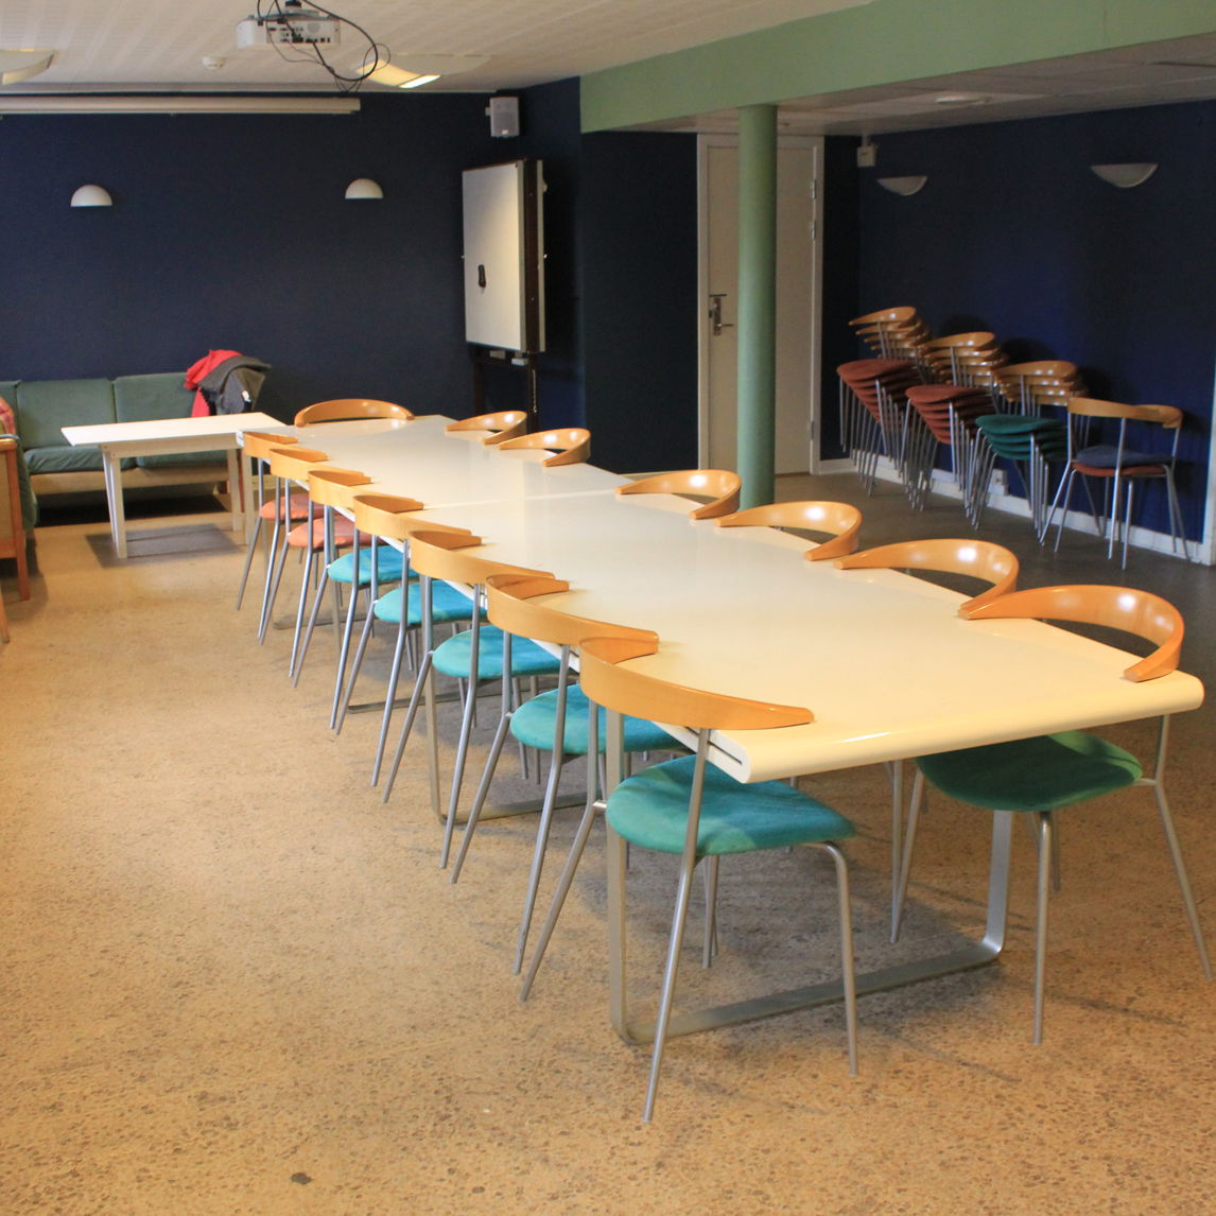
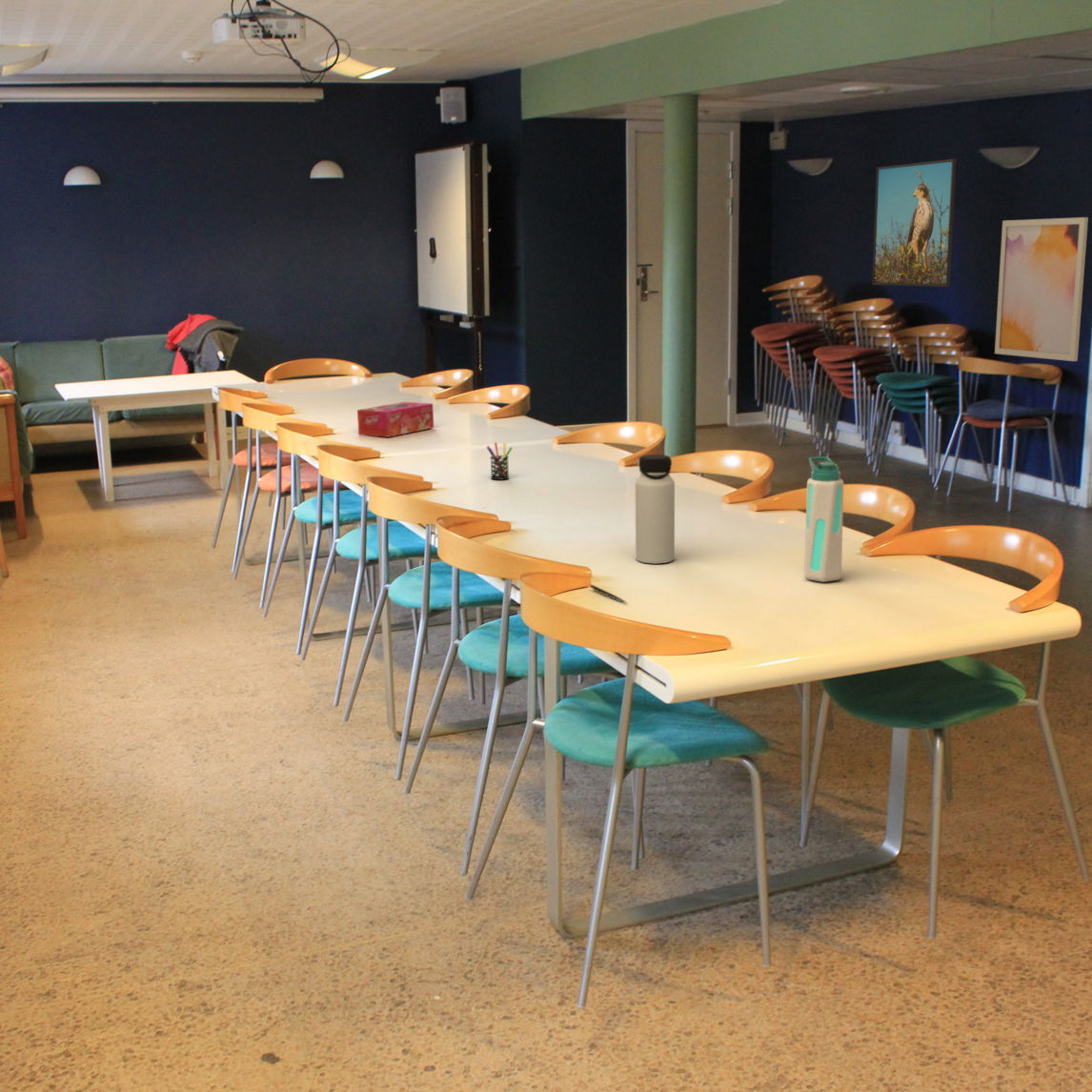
+ pen [589,584,628,604]
+ wall art [994,216,1089,362]
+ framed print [872,158,957,288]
+ water bottle [803,455,845,583]
+ water bottle [635,454,676,564]
+ pen holder [486,441,514,481]
+ tissue box [356,401,435,438]
